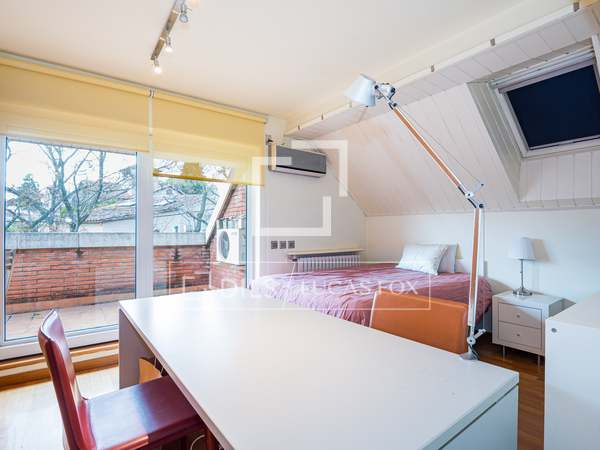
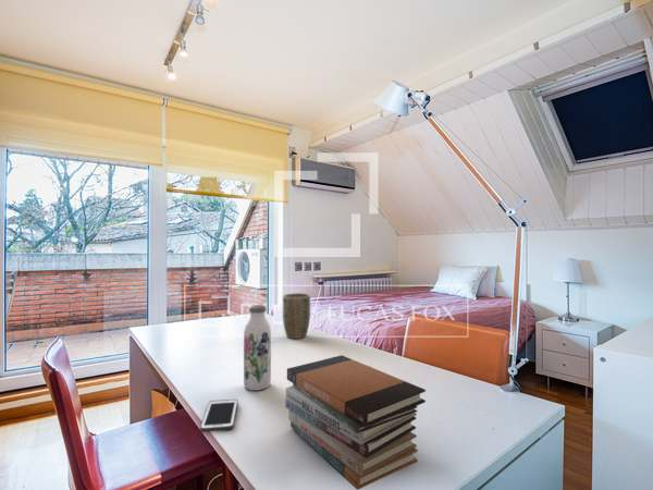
+ plant pot [282,292,311,340]
+ water bottle [243,304,272,391]
+ book stack [284,354,427,490]
+ cell phone [199,399,239,433]
